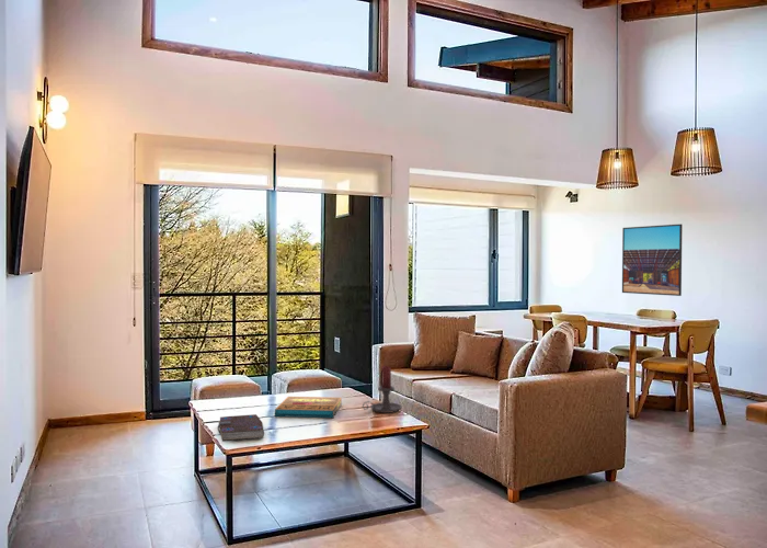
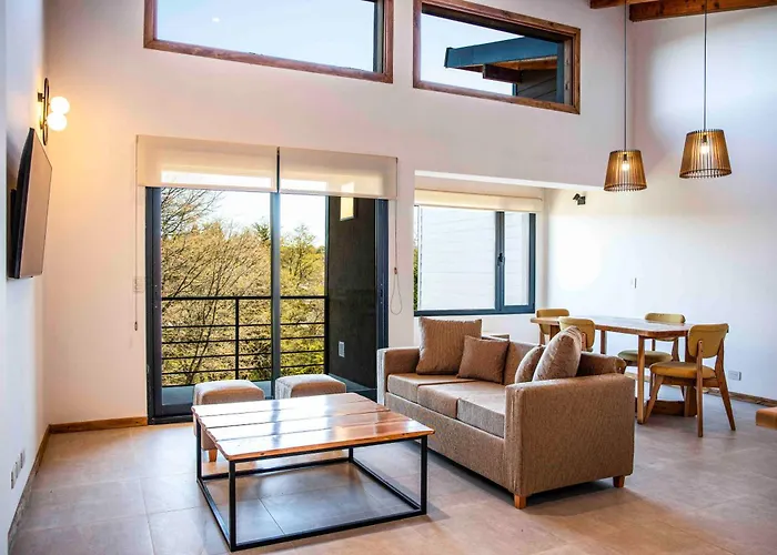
- candle holder [362,365,403,414]
- book [217,413,265,443]
- pizza box [274,396,343,419]
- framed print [621,222,684,297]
